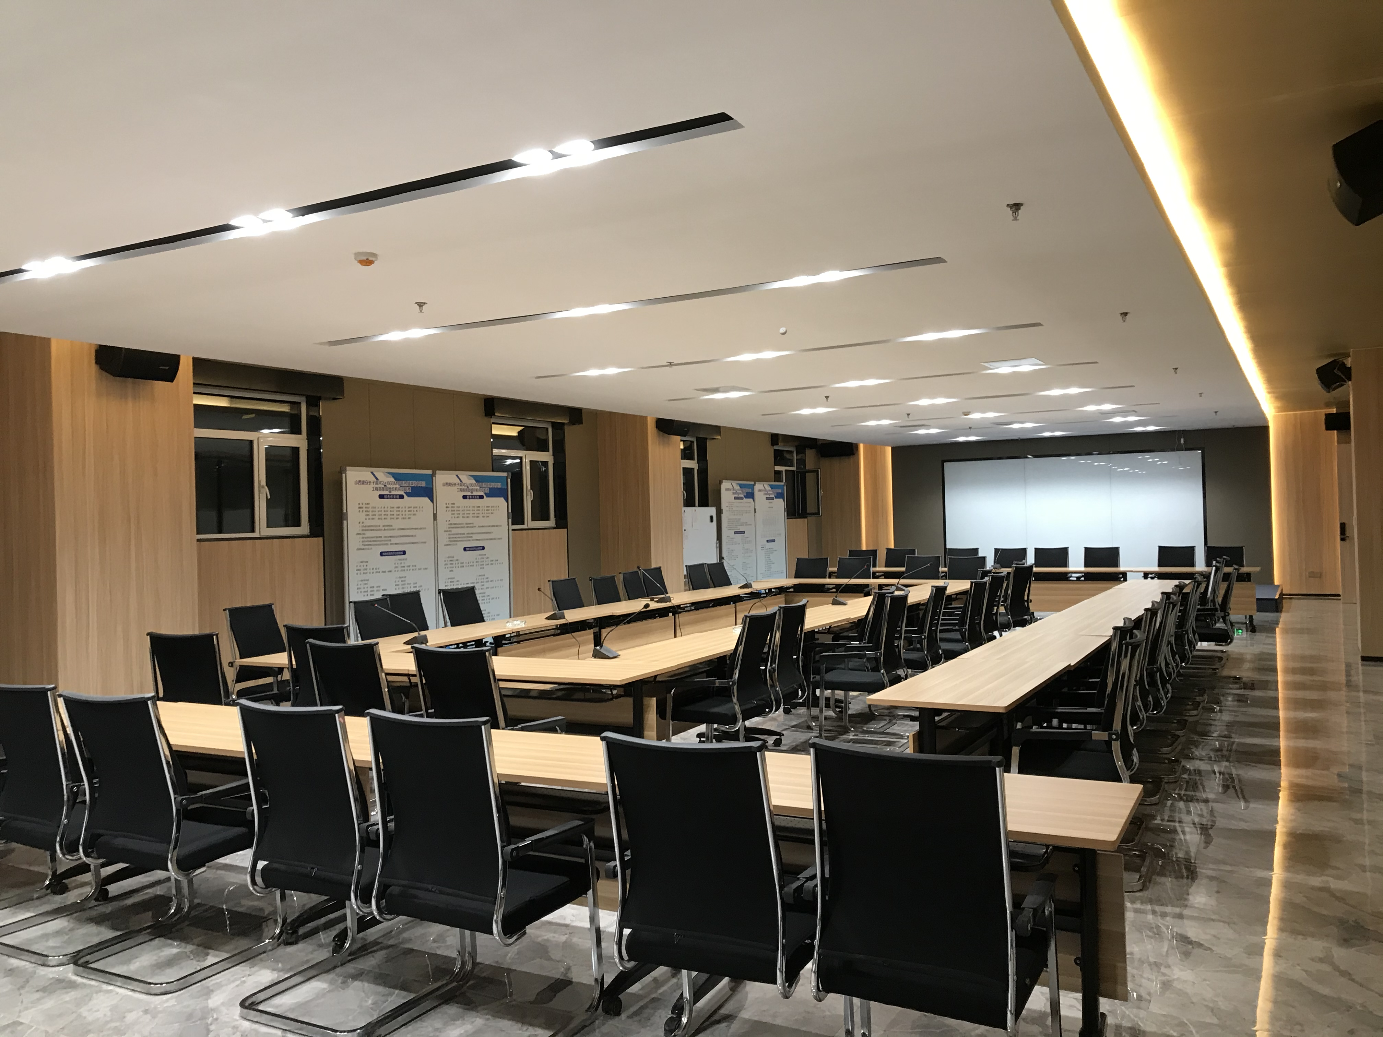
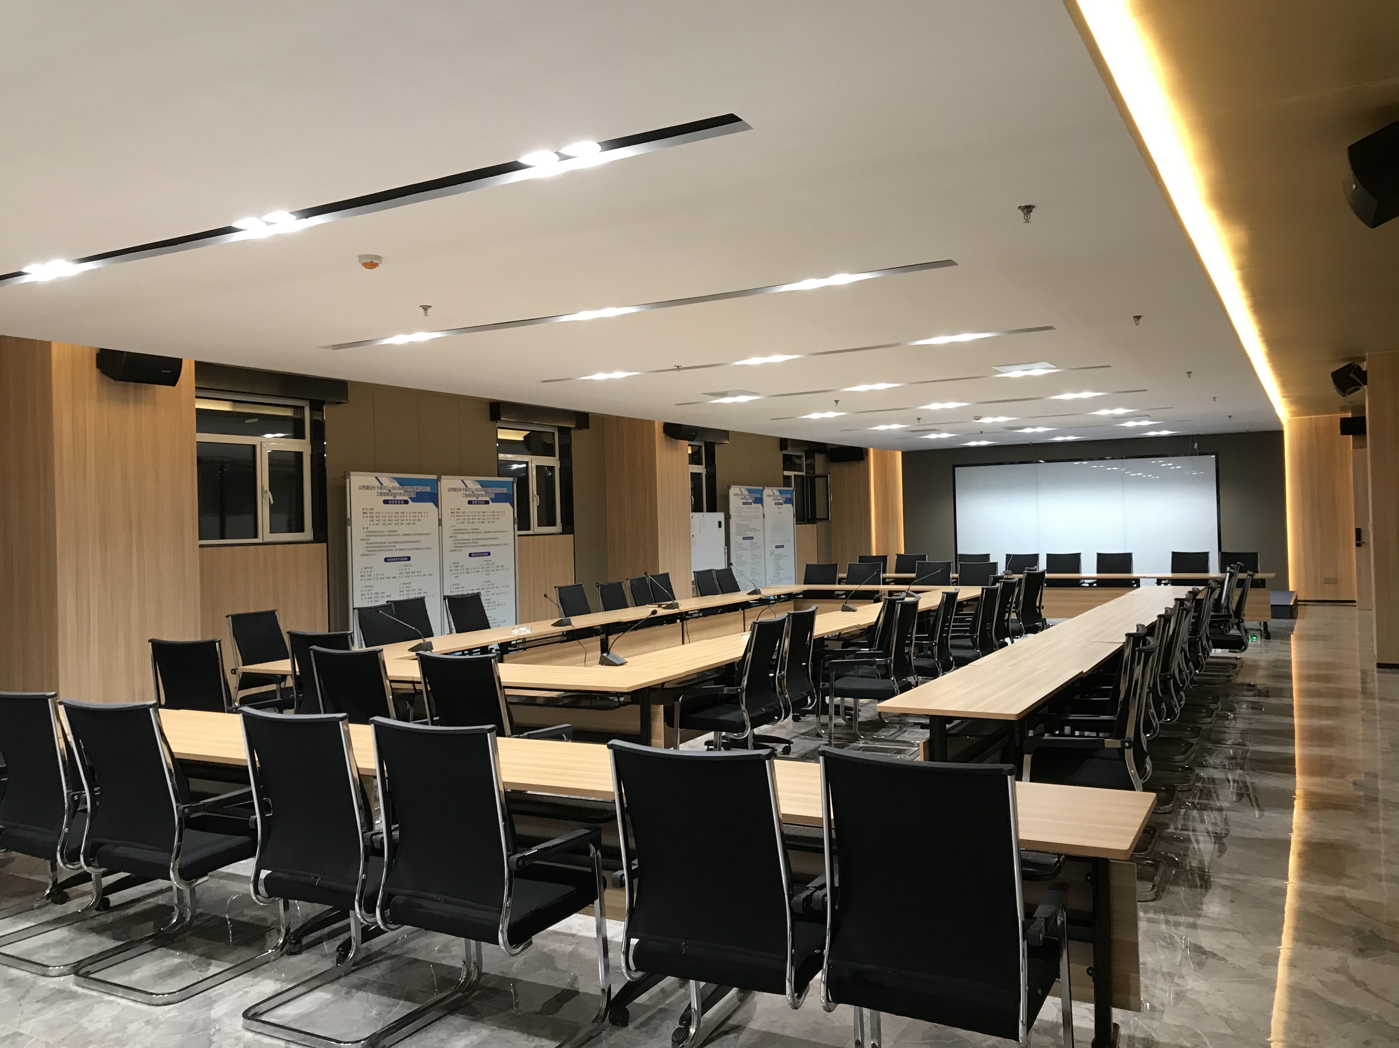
- eyeball [780,327,787,335]
